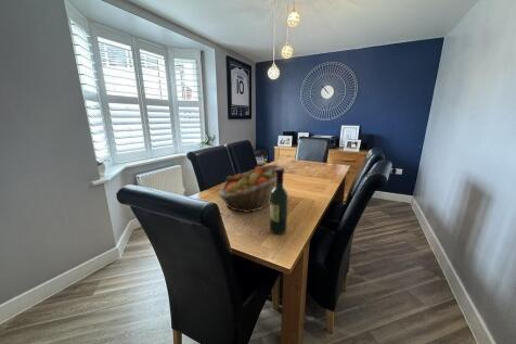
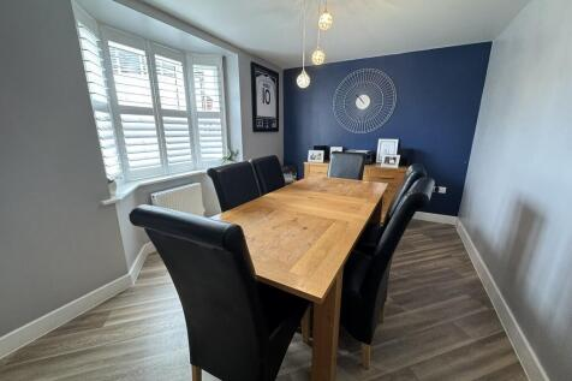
- wine bottle [269,167,288,235]
- fruit basket [217,164,286,214]
